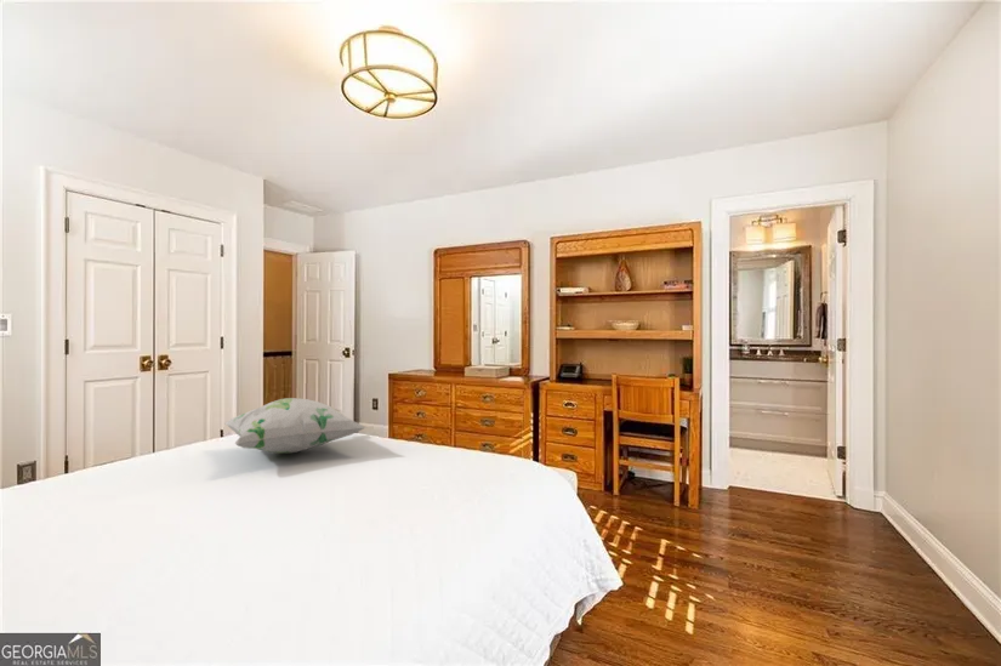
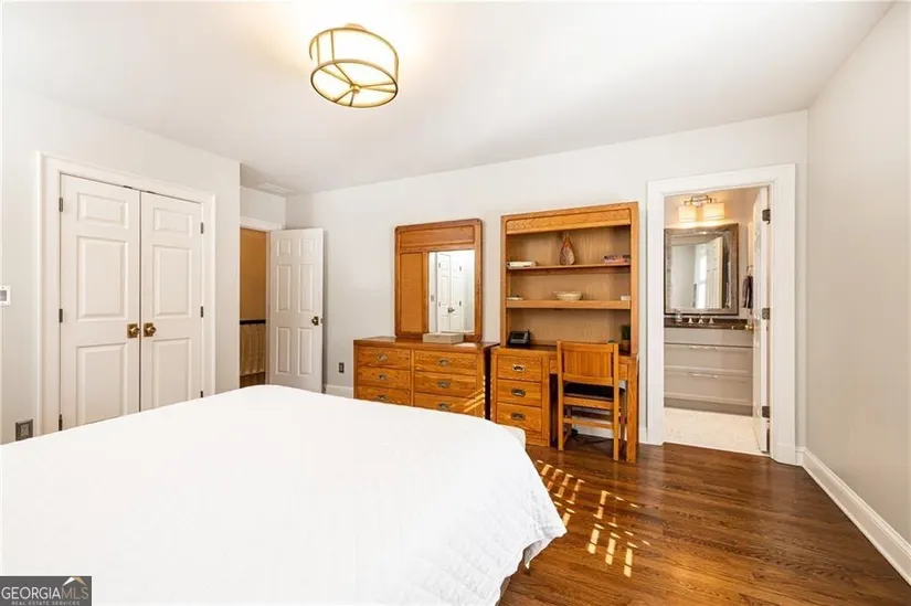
- decorative pillow [224,397,369,455]
